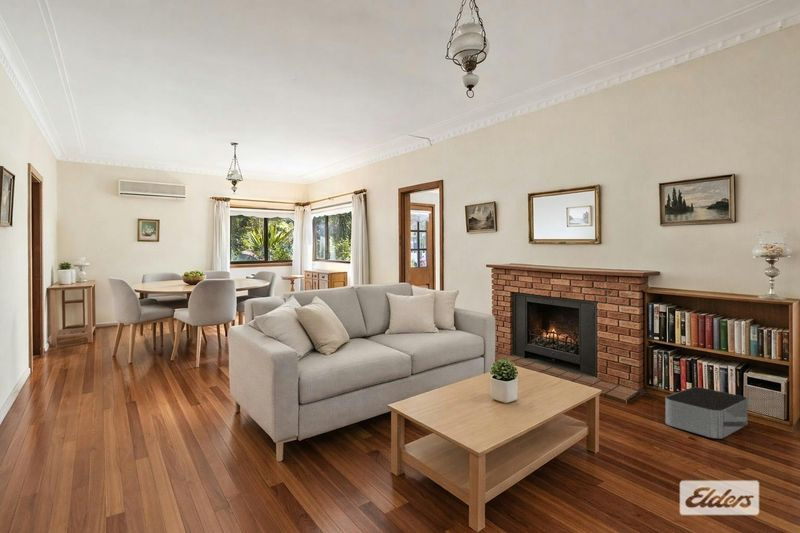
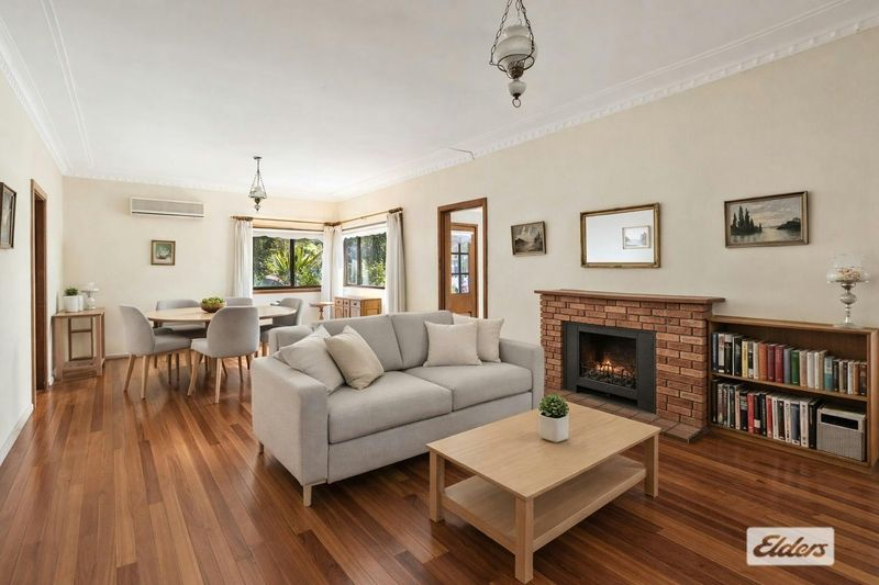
- storage bin [664,386,748,440]
